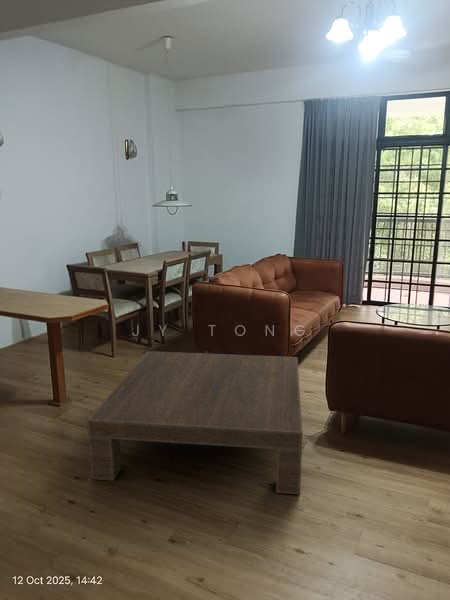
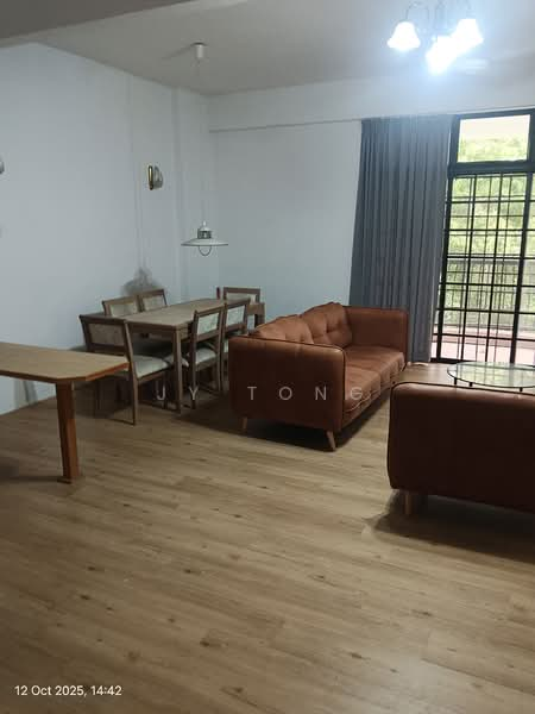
- coffee table [86,350,303,495]
